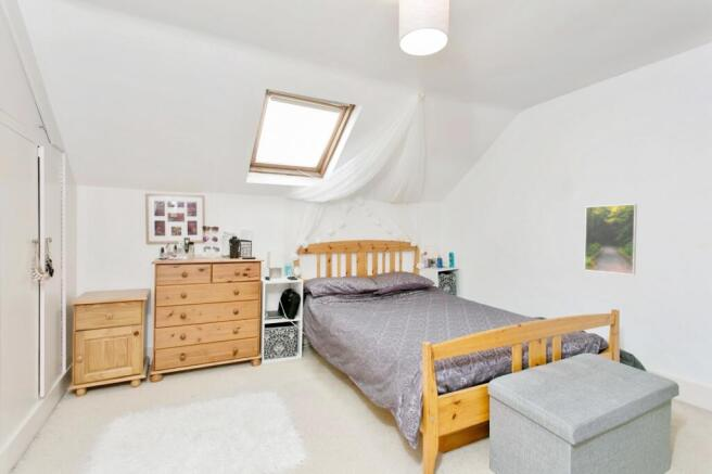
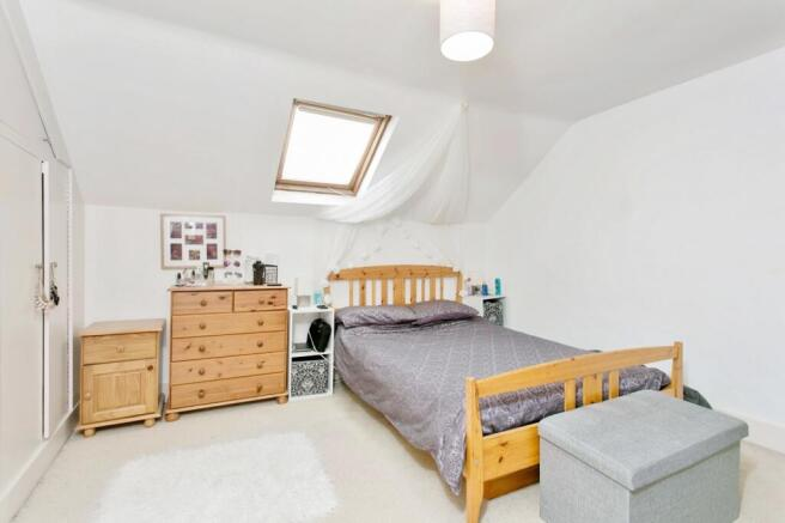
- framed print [583,203,638,276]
